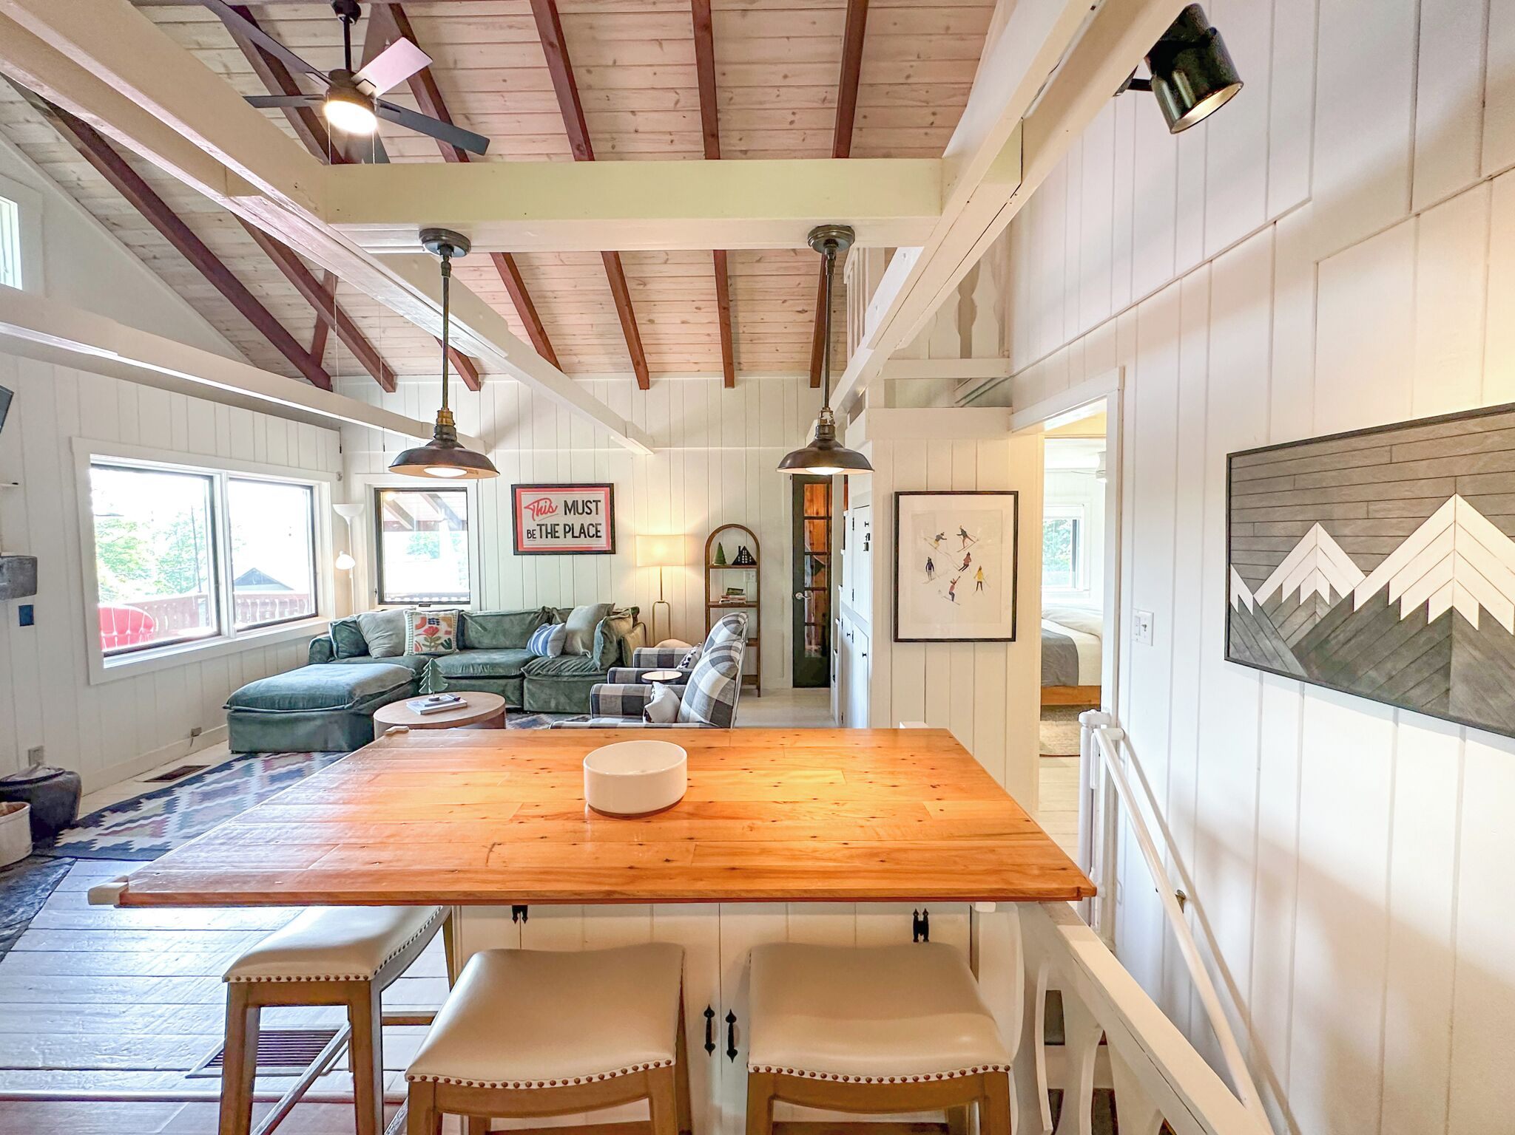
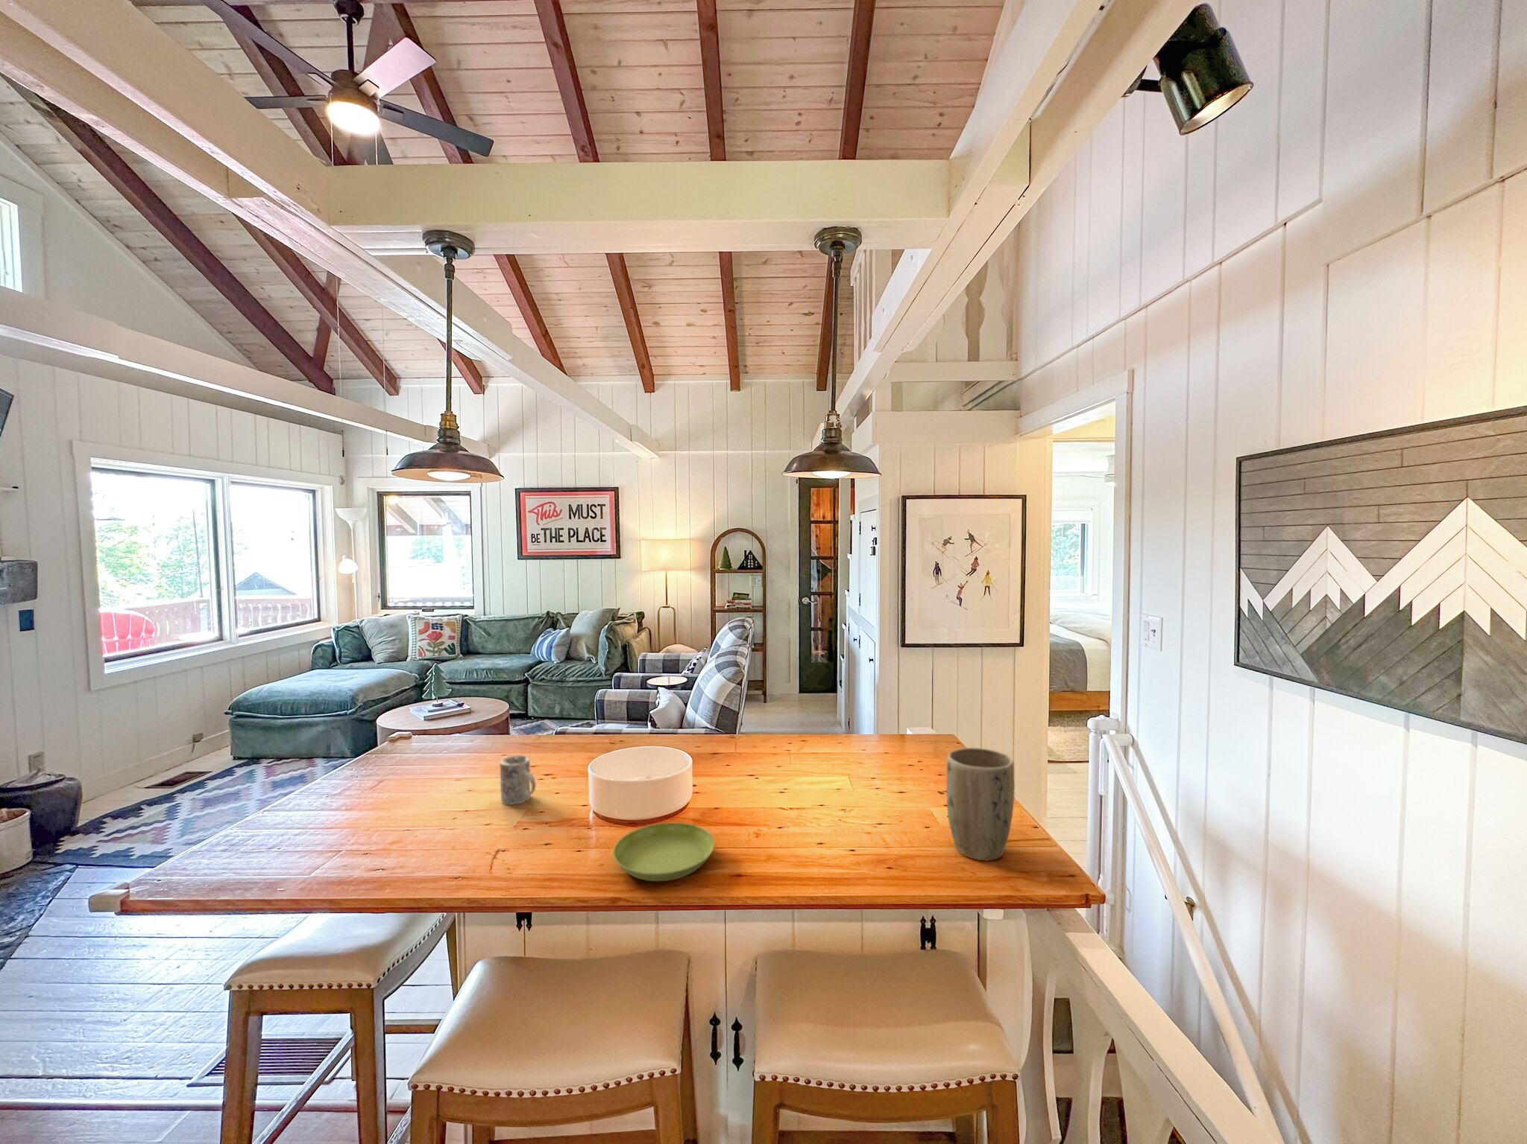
+ plant pot [945,747,1016,862]
+ saucer [612,822,715,882]
+ mug [499,755,536,806]
